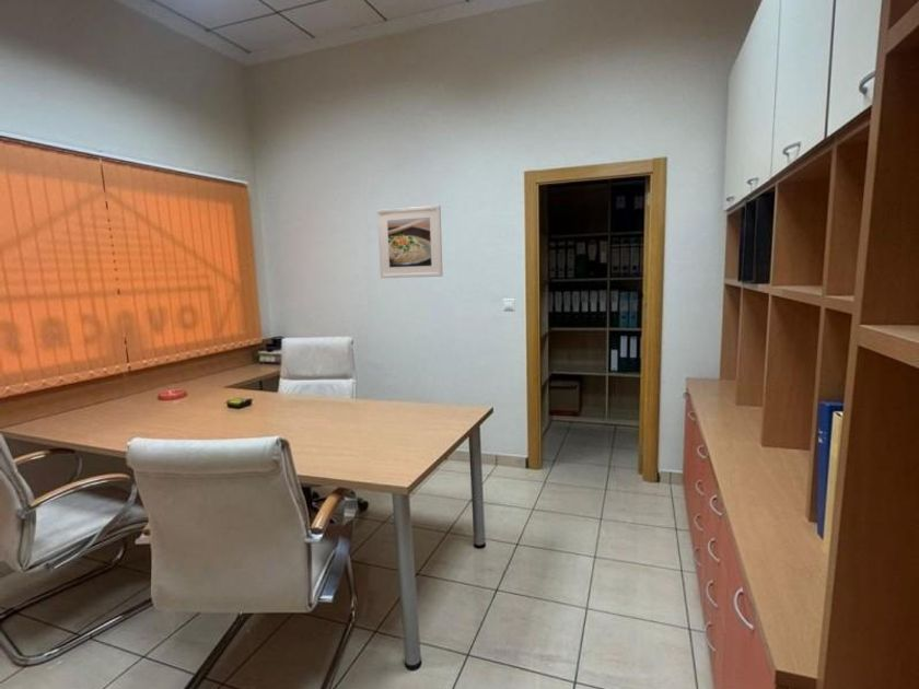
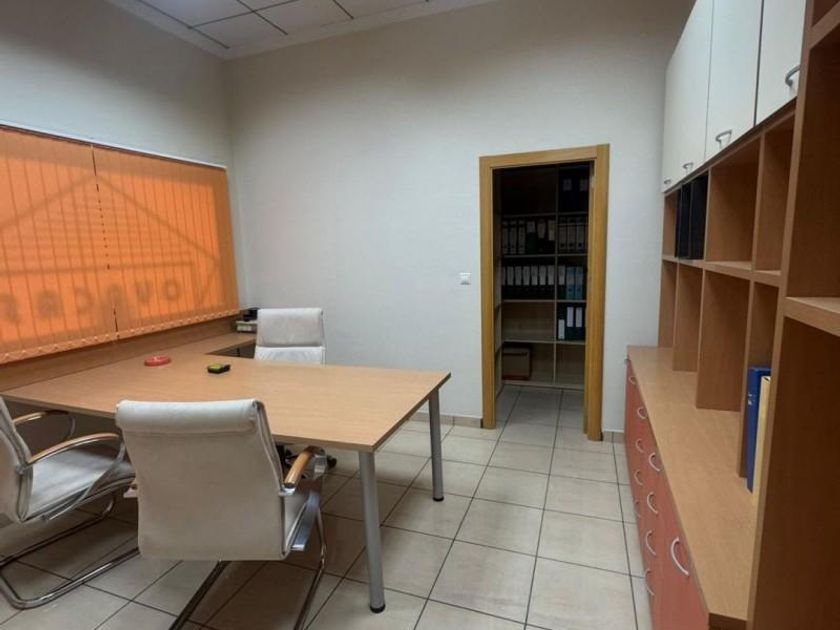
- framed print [376,205,444,279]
